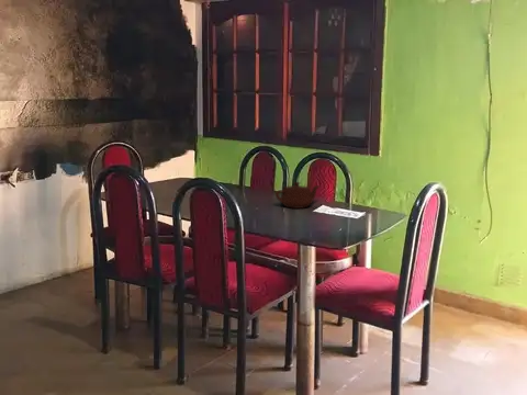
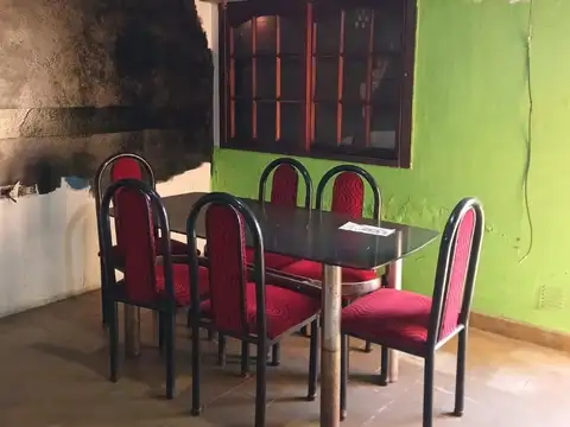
- teapot [274,181,321,210]
